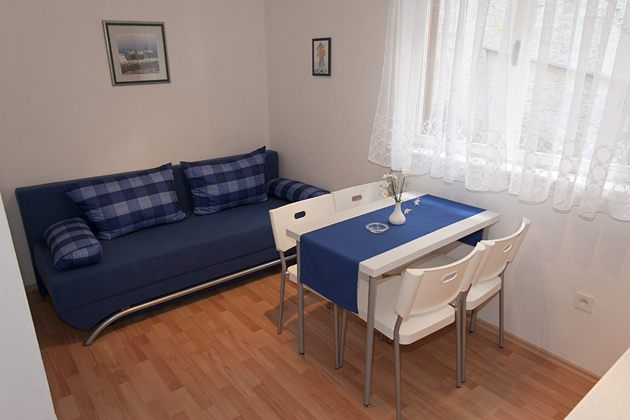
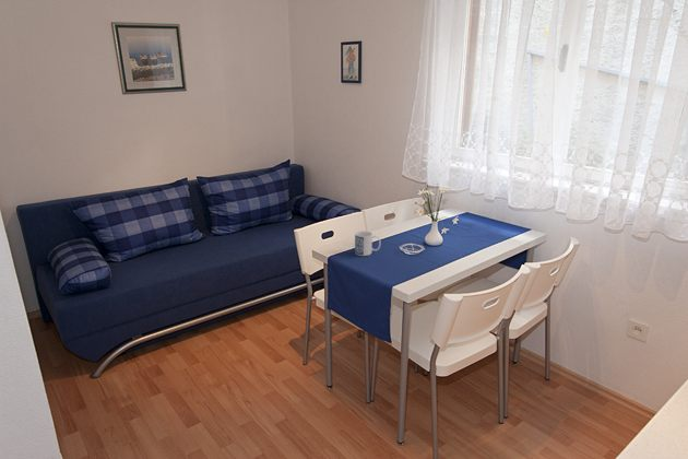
+ mug [354,231,381,257]
